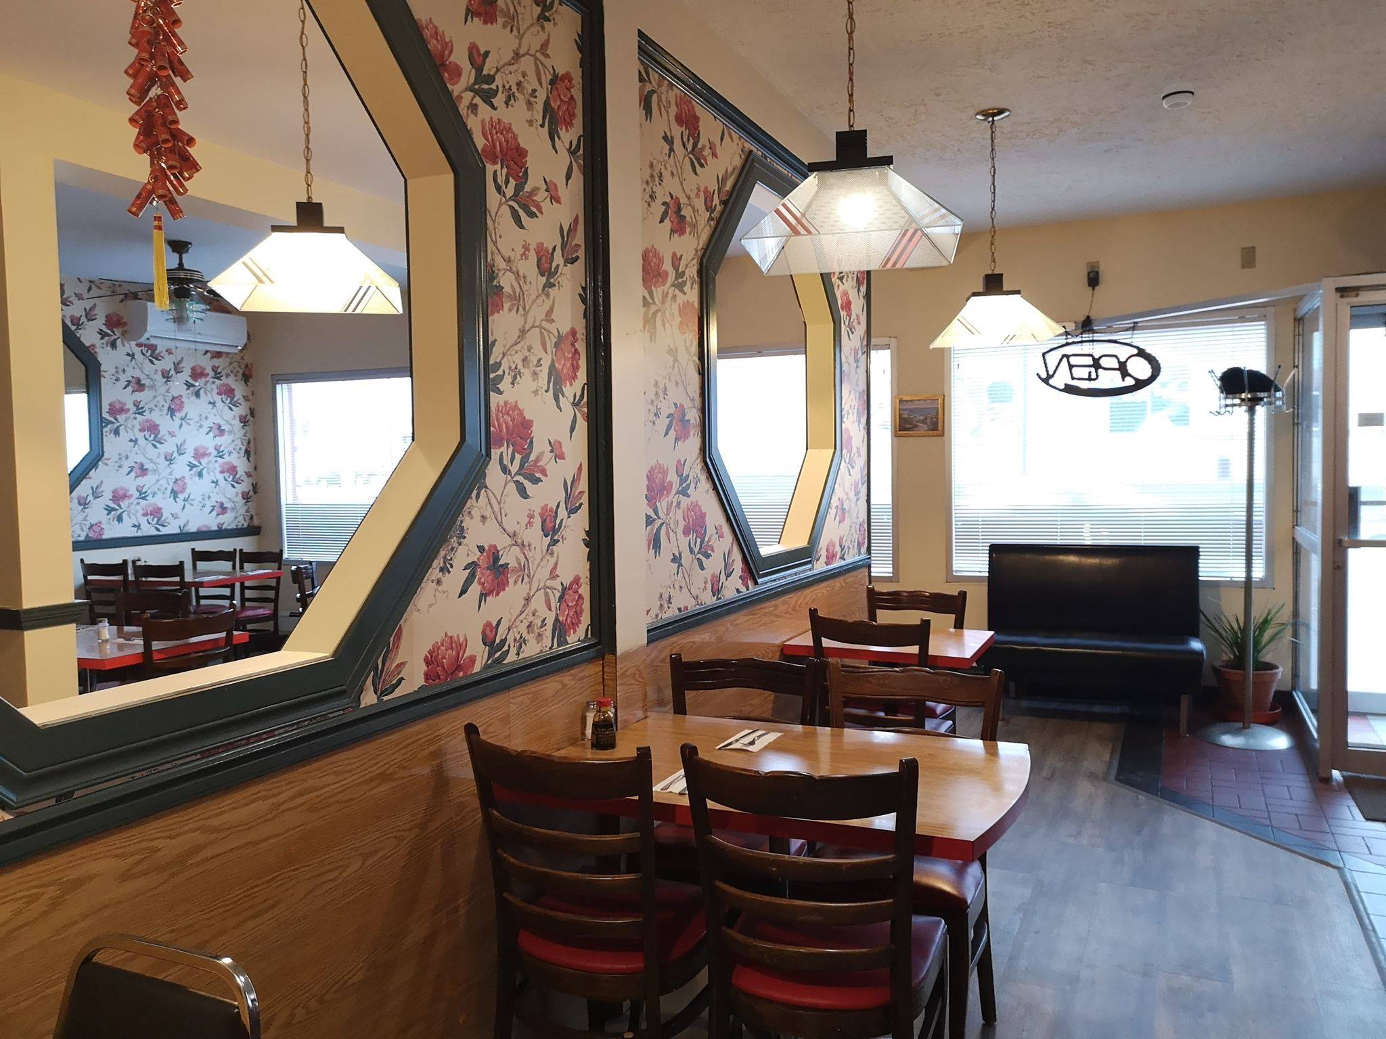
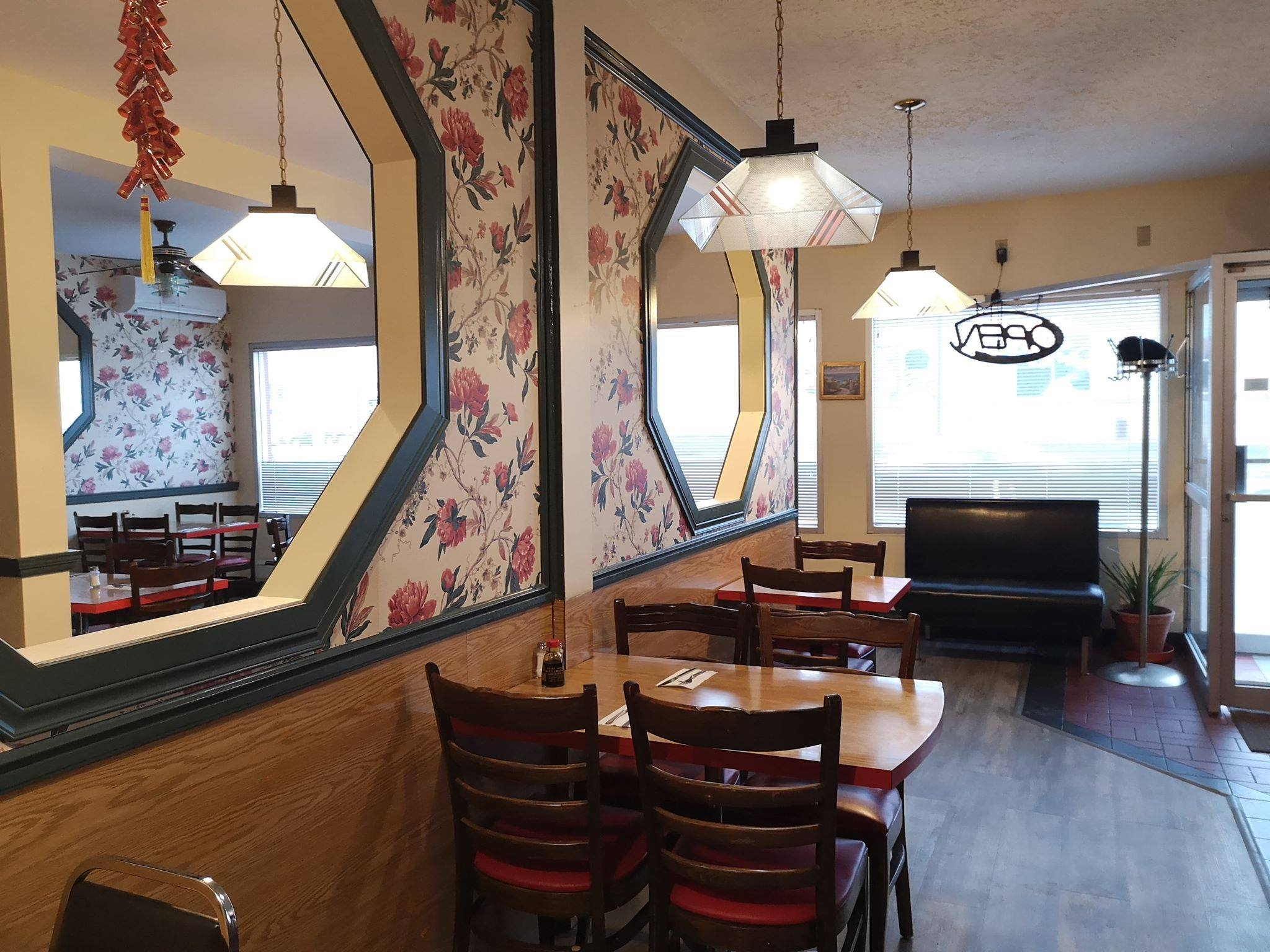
- smoke detector [1161,82,1195,109]
